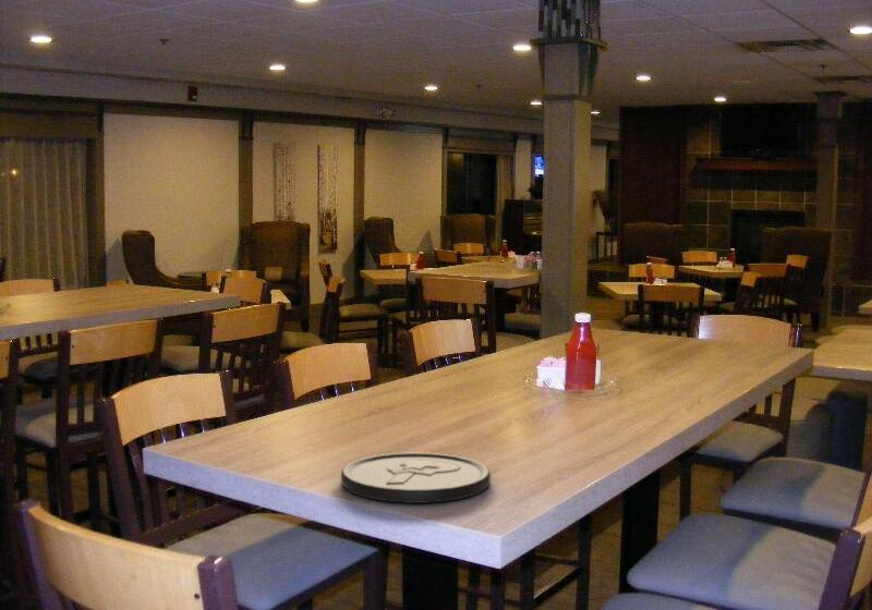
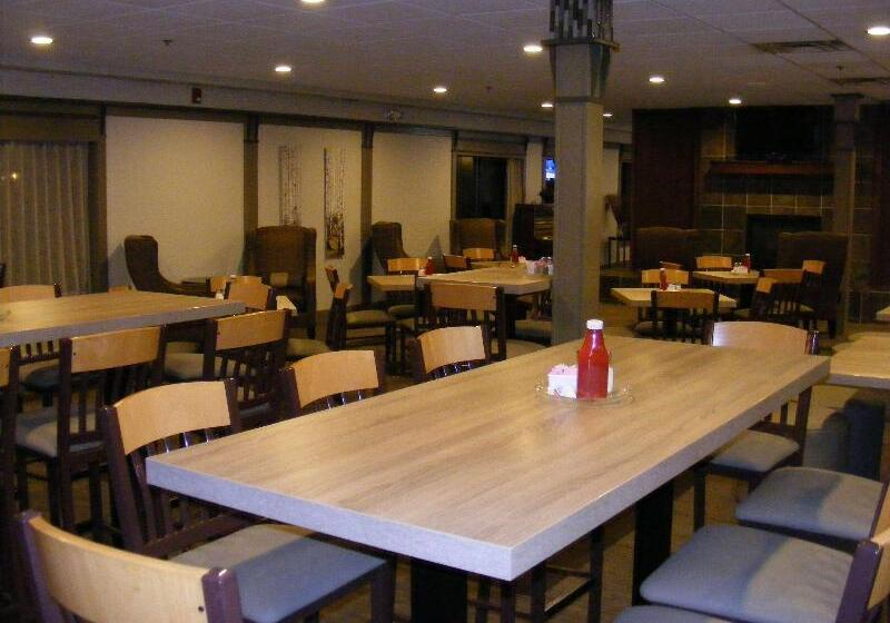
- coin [340,452,492,504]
